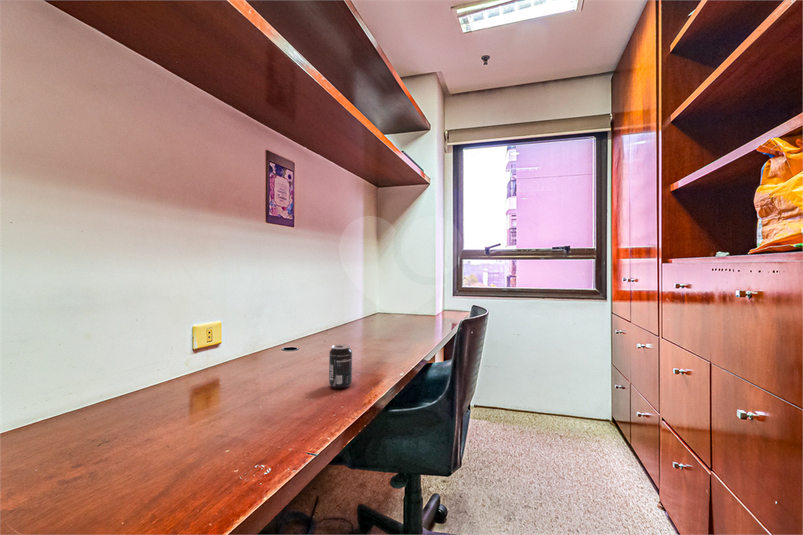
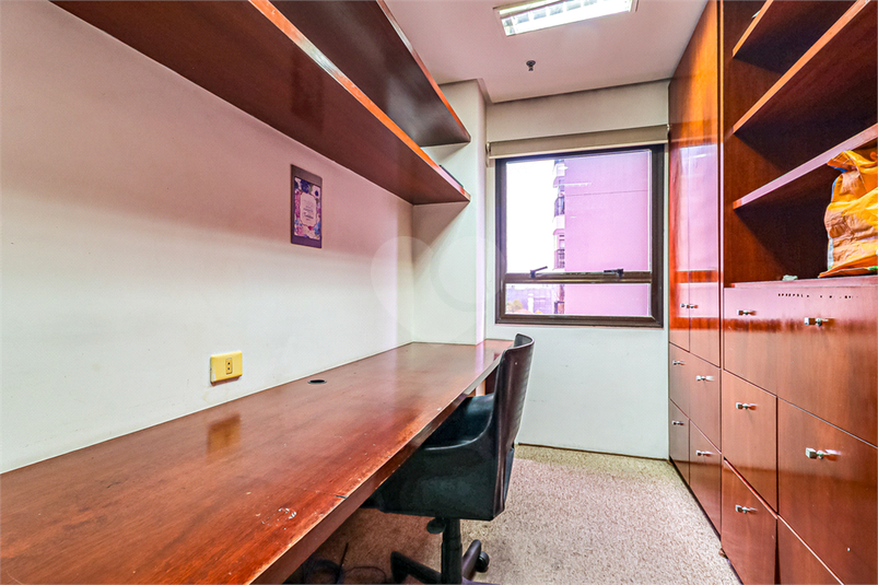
- beverage can [328,343,353,389]
